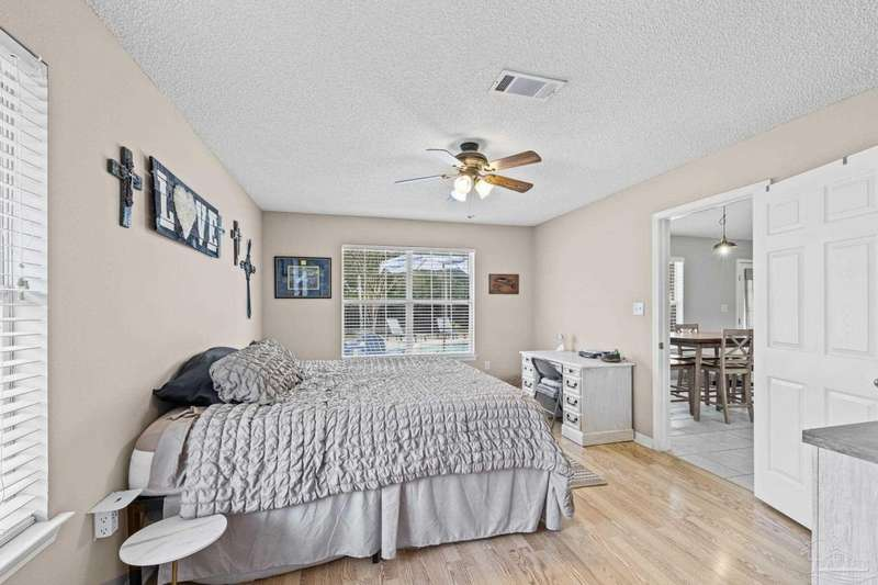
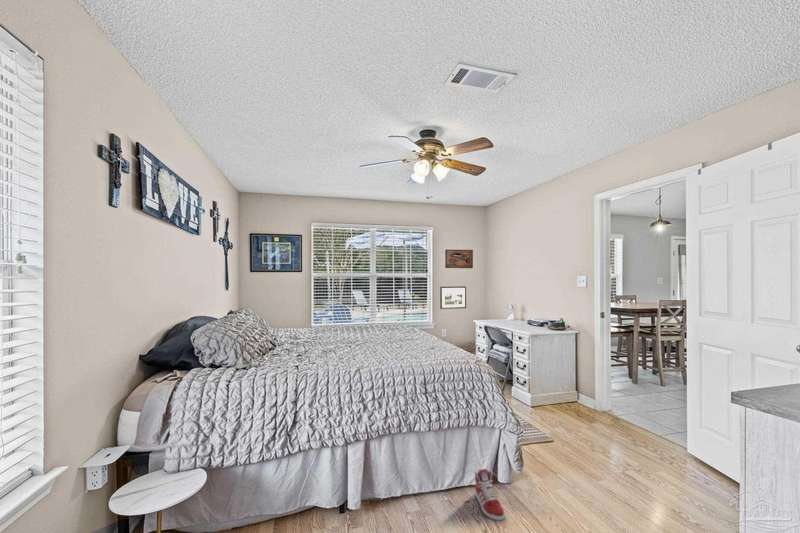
+ picture frame [439,285,467,310]
+ sneaker [474,468,506,521]
